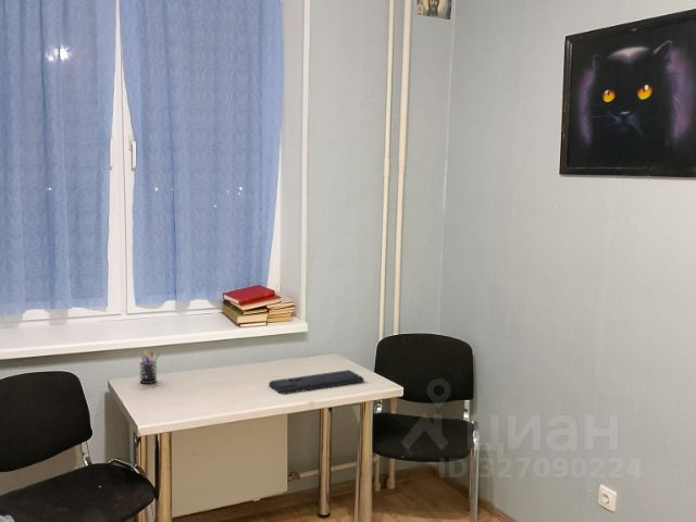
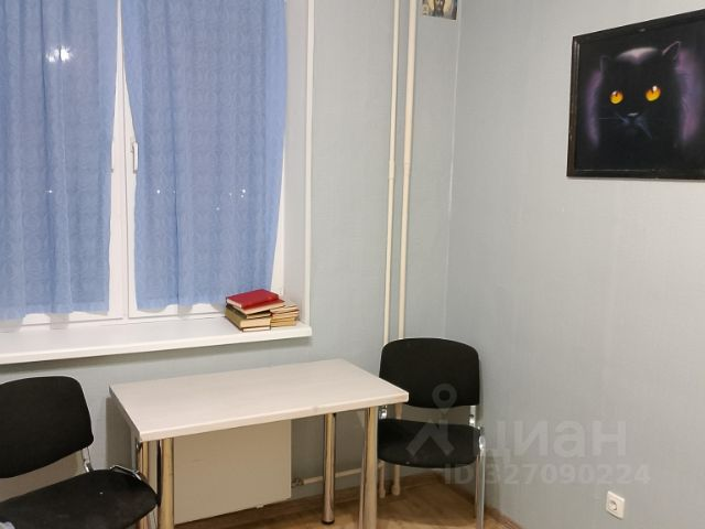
- keyboard [268,369,364,395]
- pen holder [139,349,161,385]
